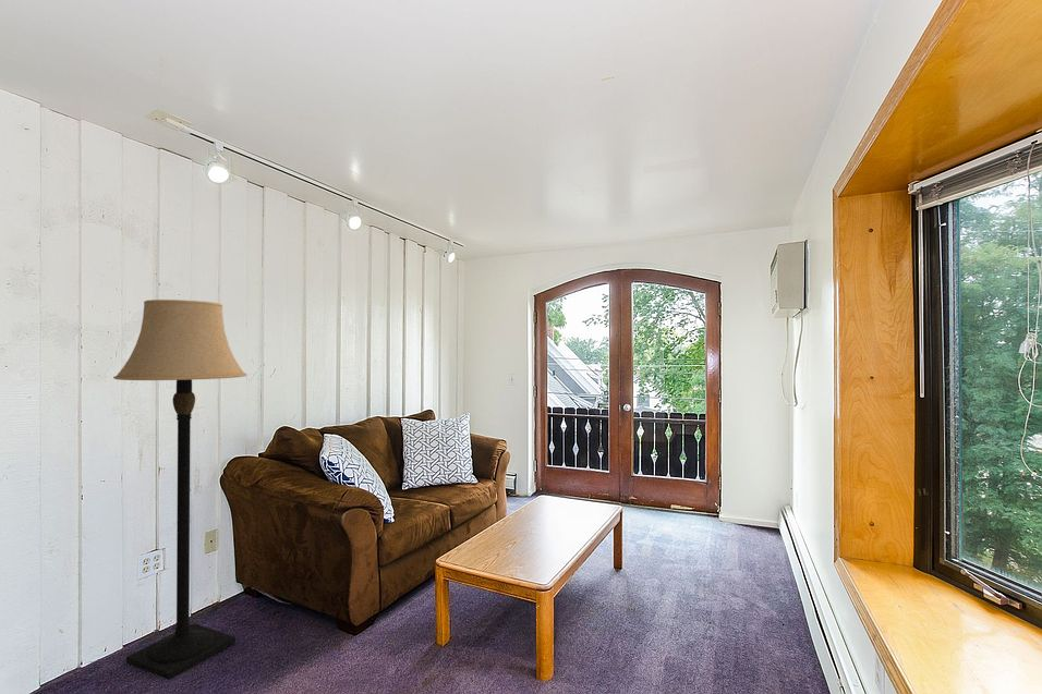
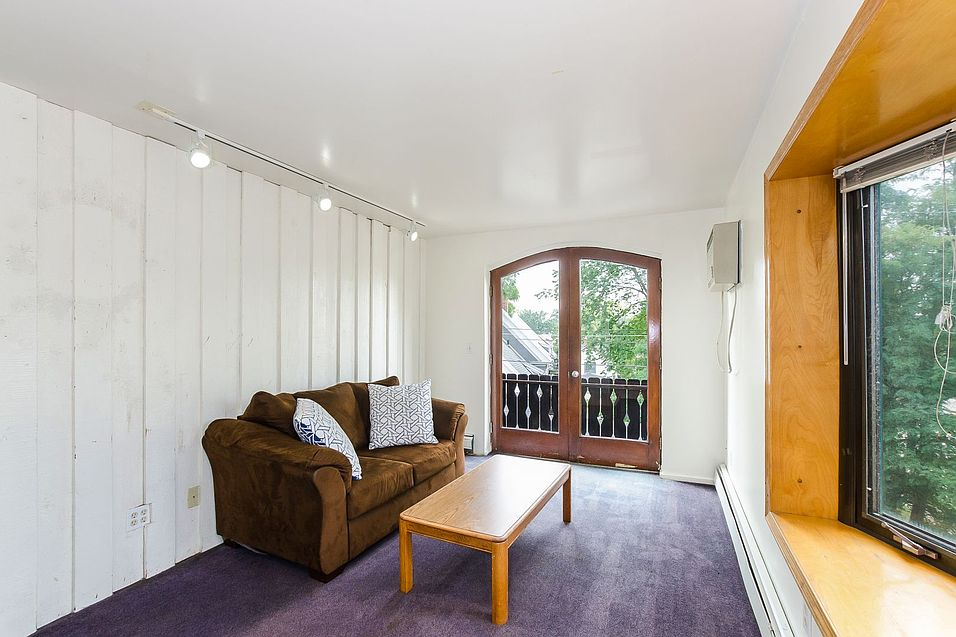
- lamp [112,299,247,681]
